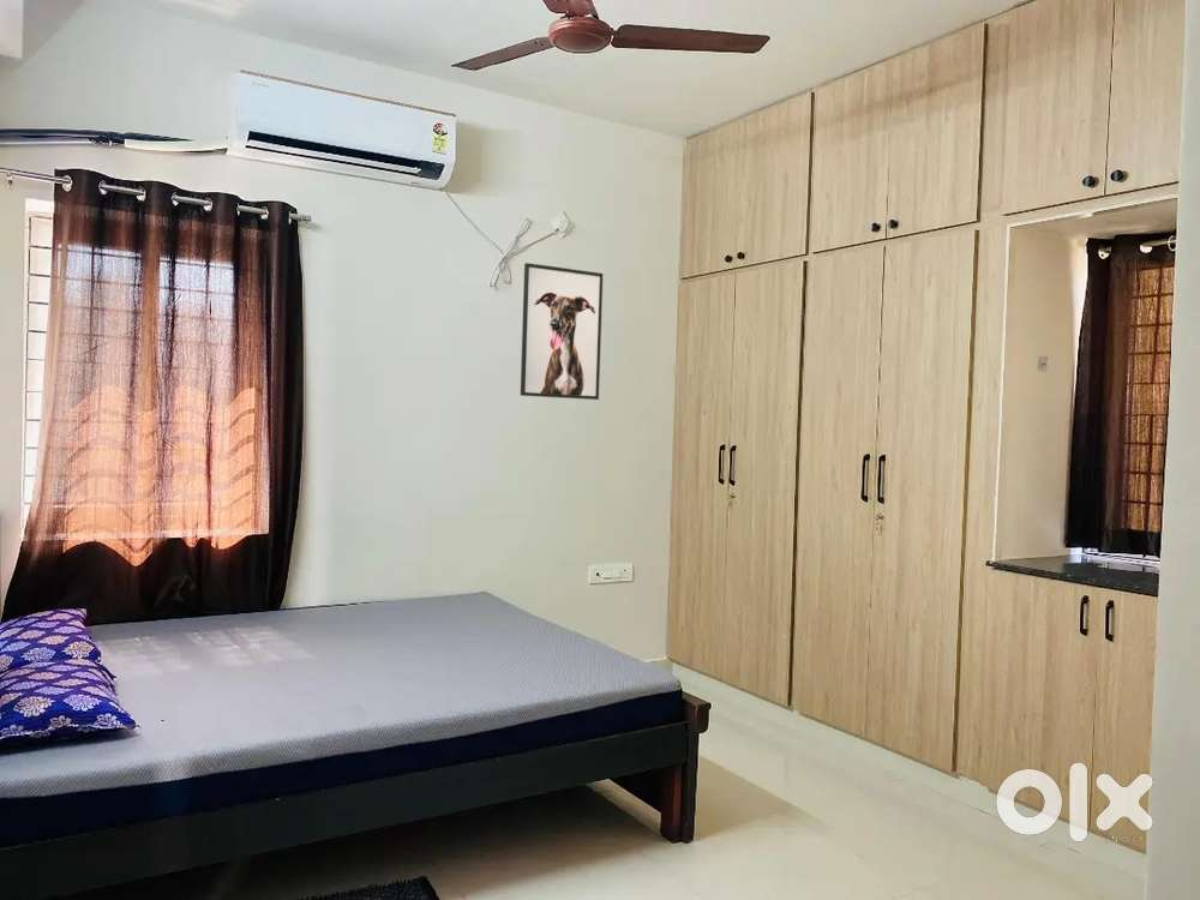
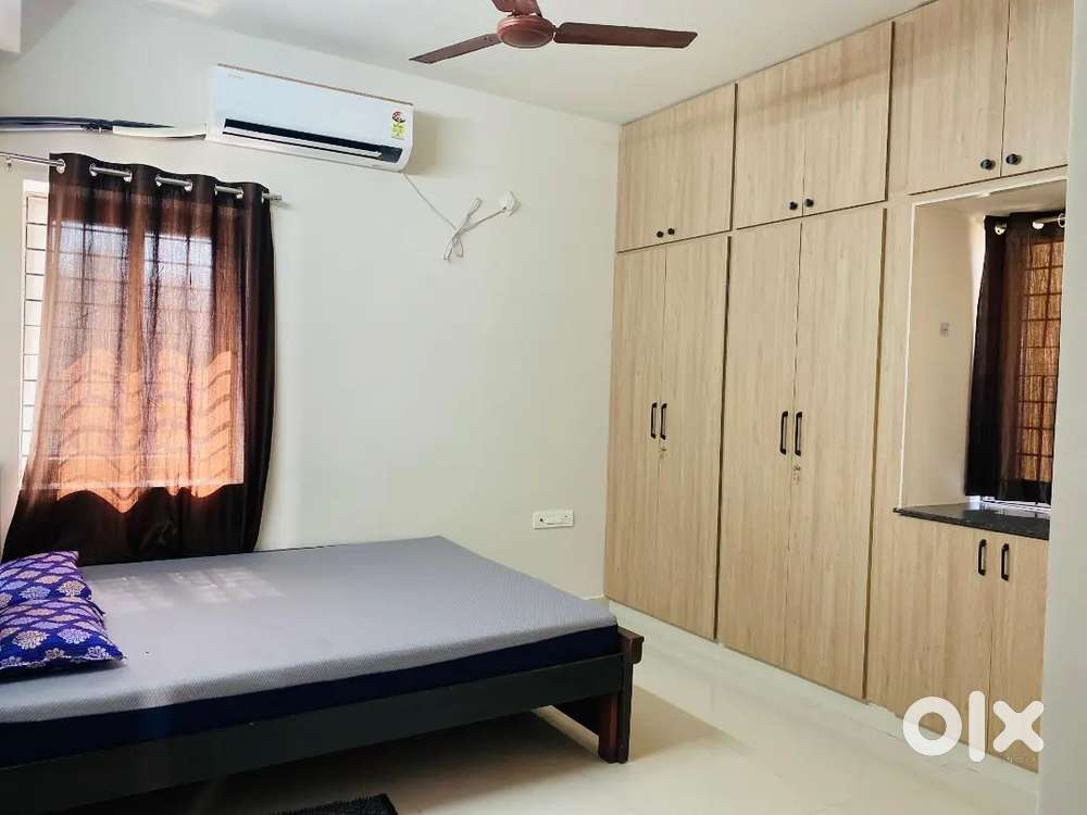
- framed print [520,262,604,401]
